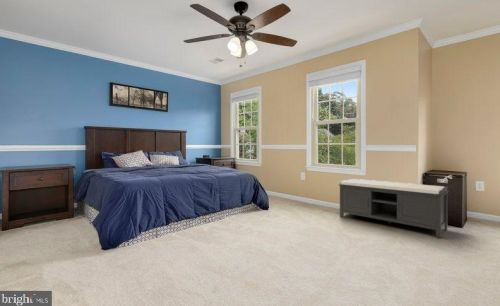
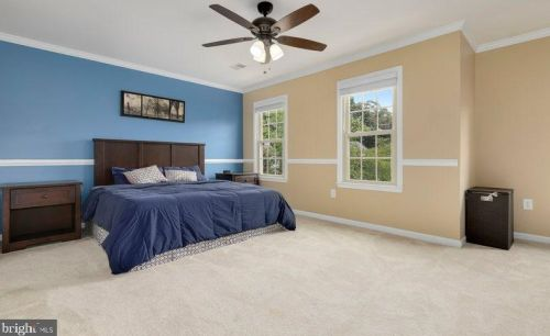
- bench [338,178,450,239]
